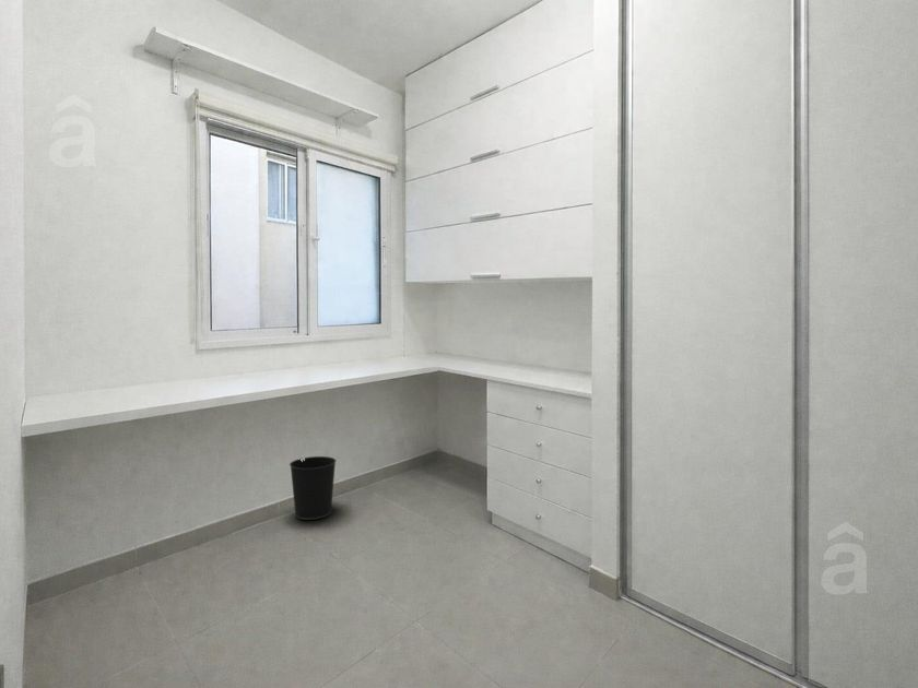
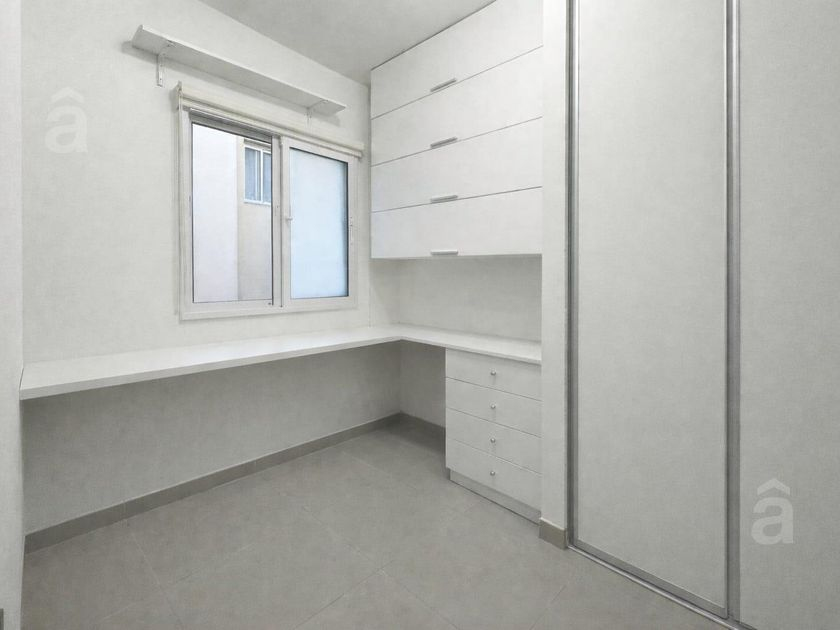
- wastebasket [289,455,338,521]
